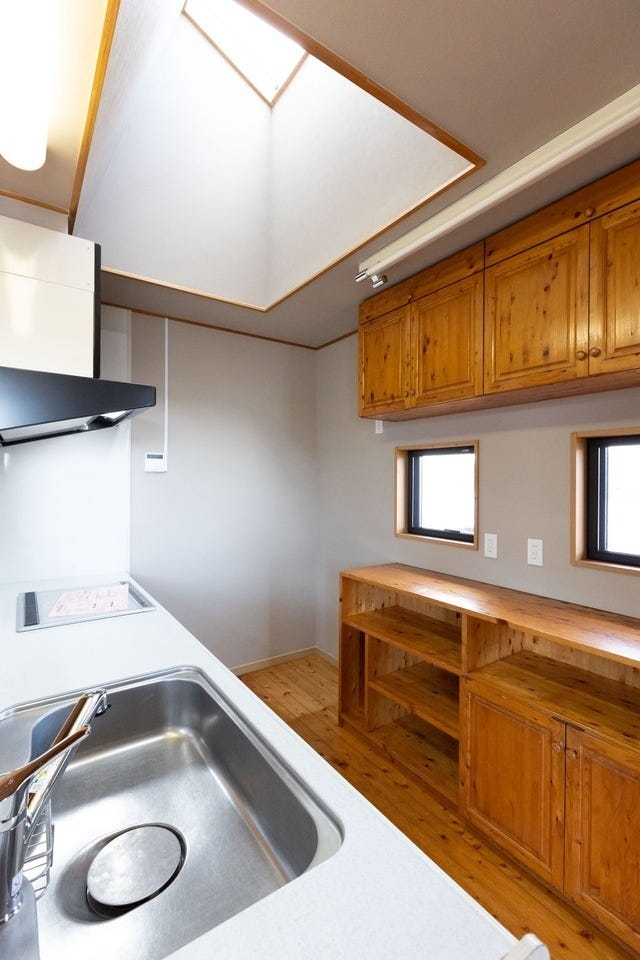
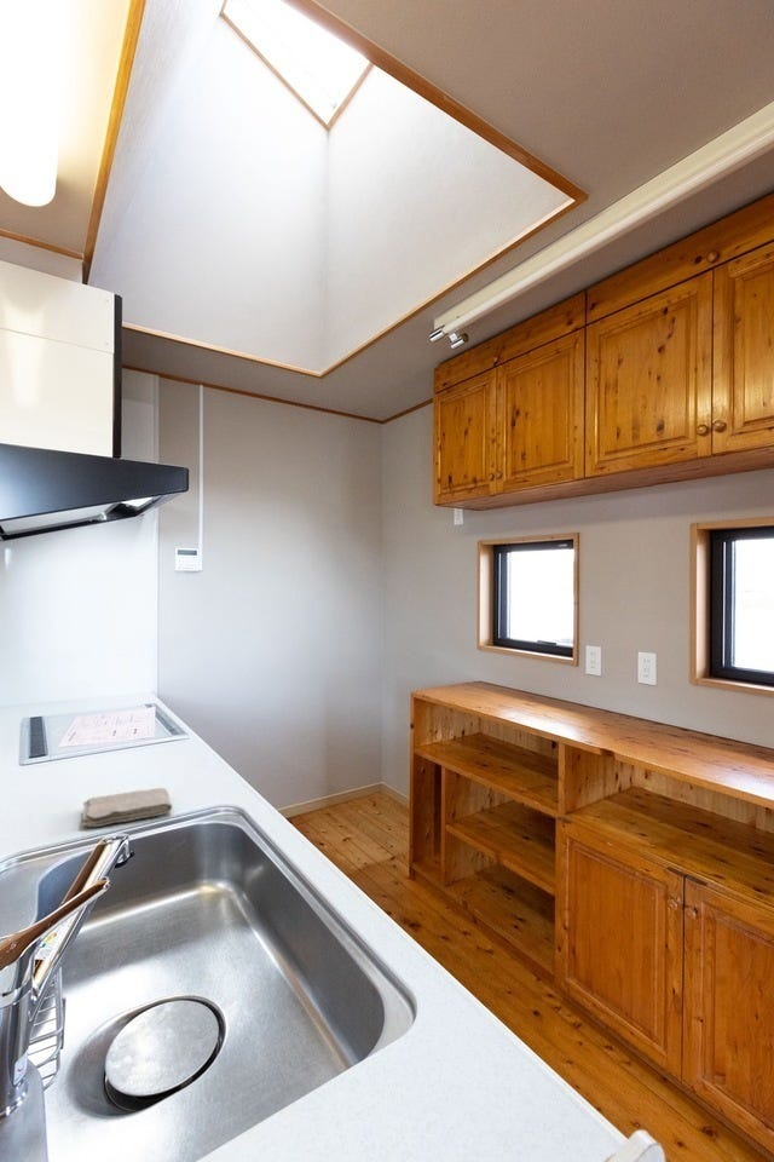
+ washcloth [81,787,173,828]
